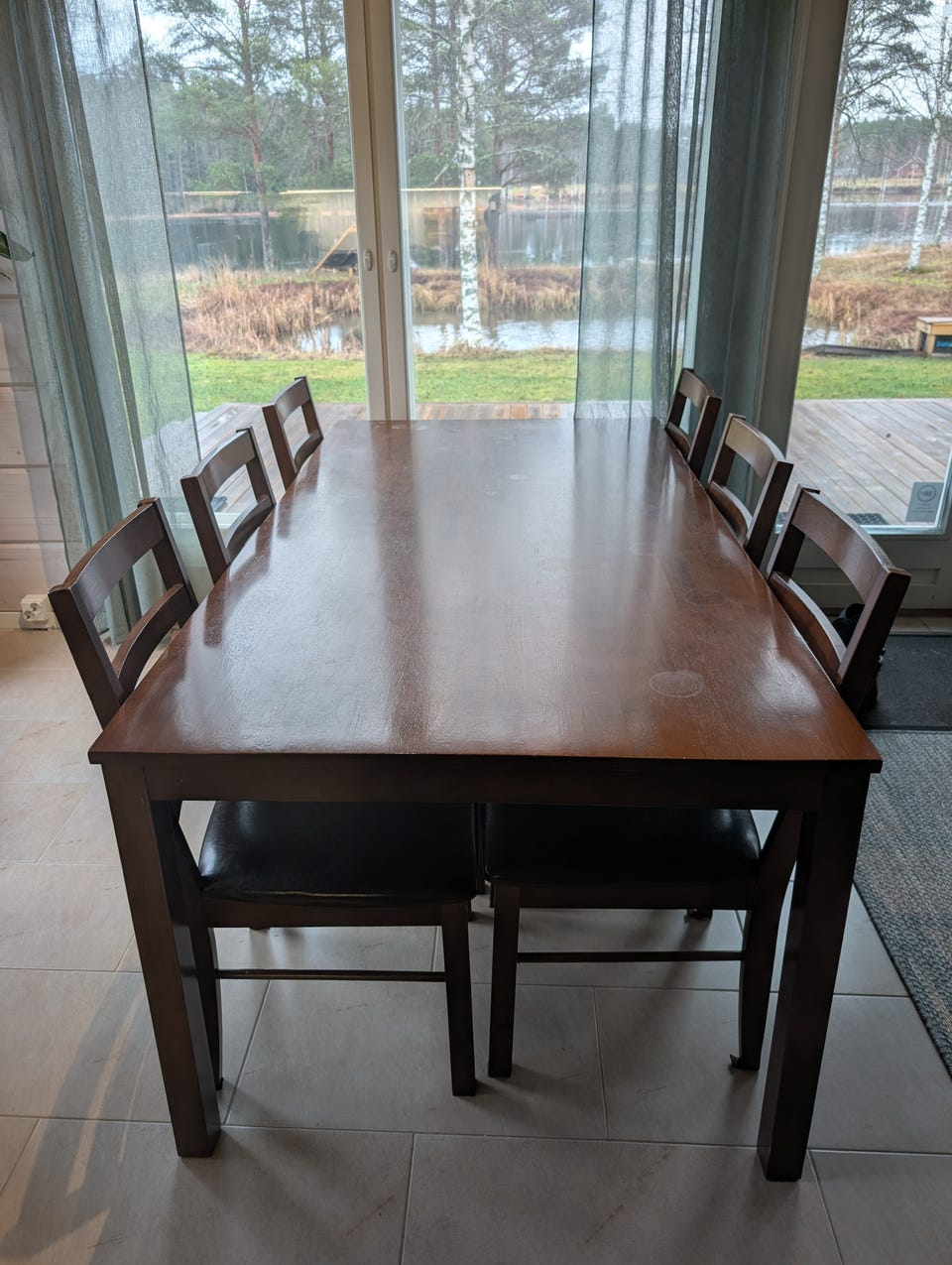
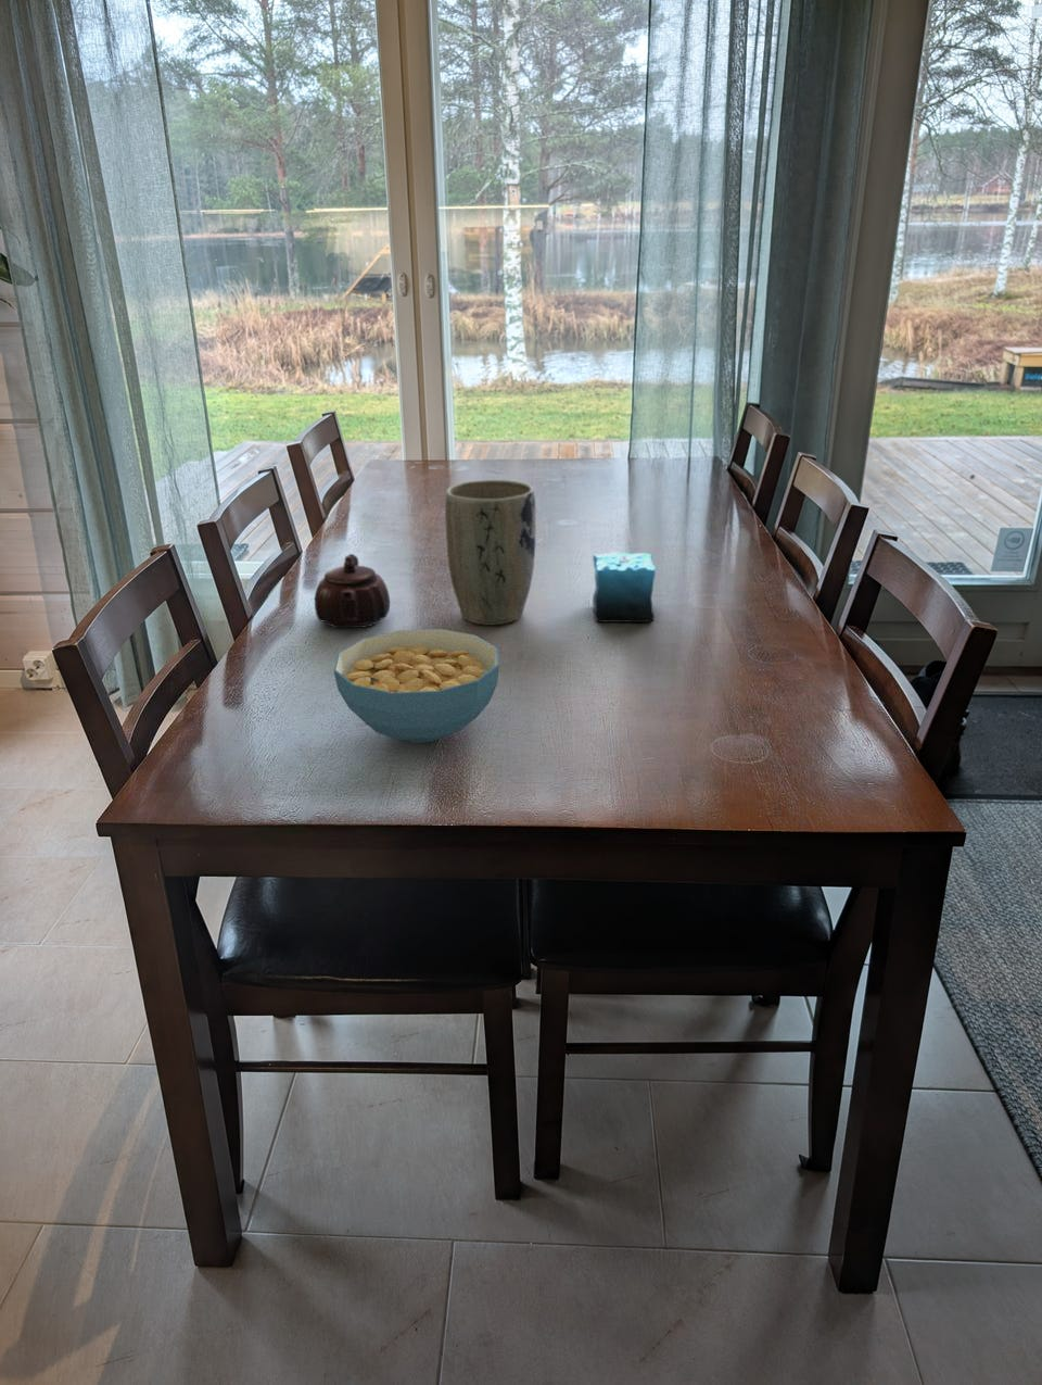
+ cereal bowl [332,627,500,745]
+ candle [591,543,657,623]
+ plant pot [444,480,537,625]
+ teapot [314,553,391,628]
